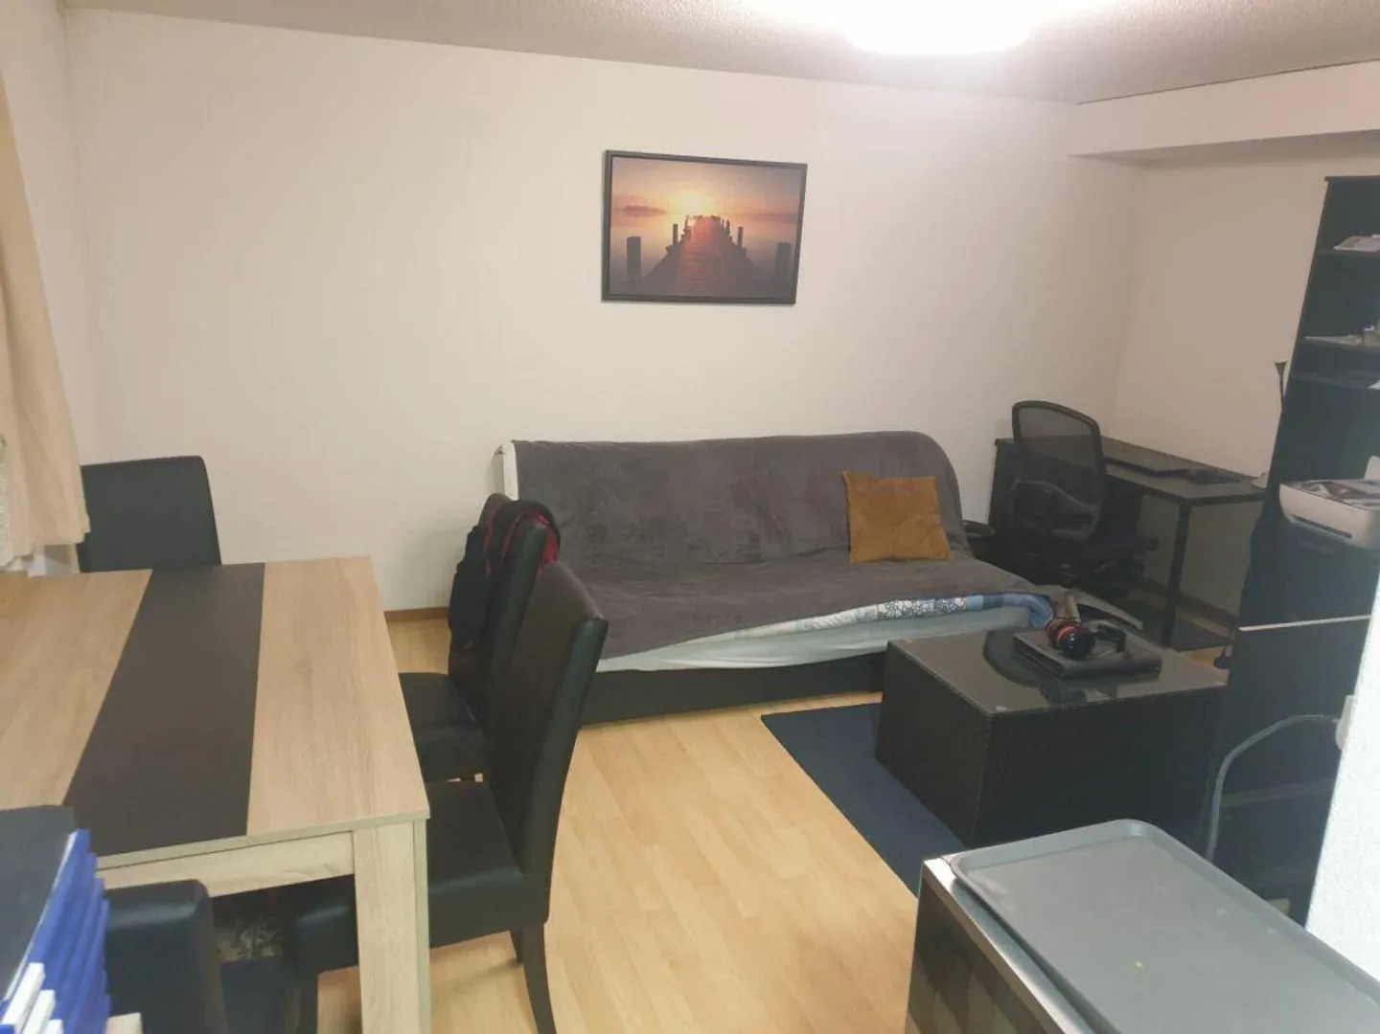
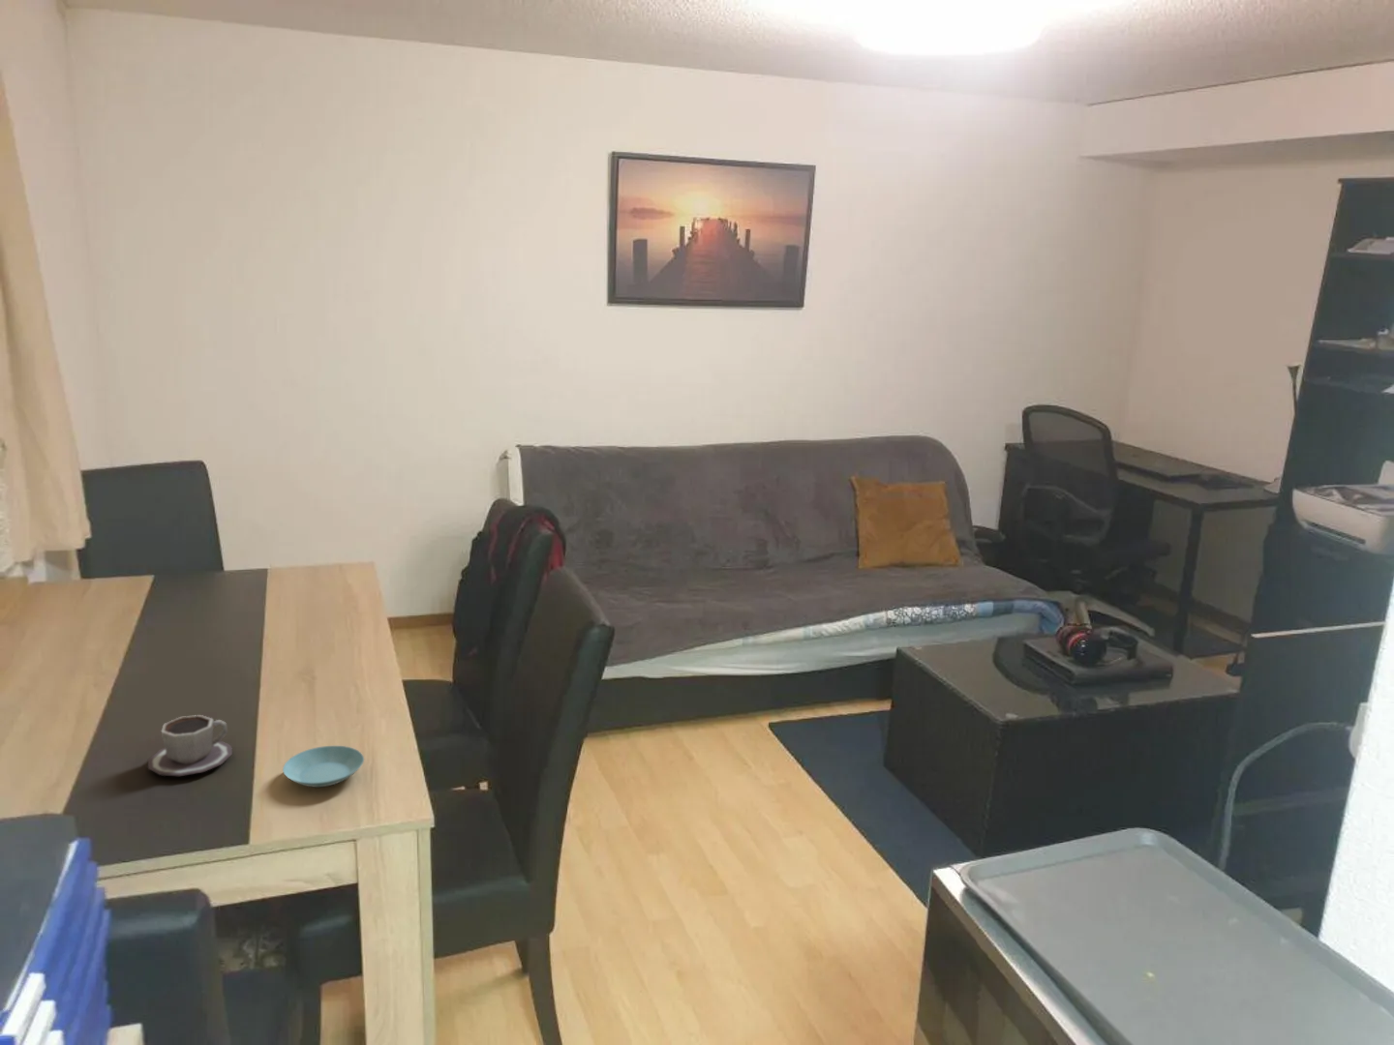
+ saucer [282,745,364,788]
+ cup [147,715,234,777]
